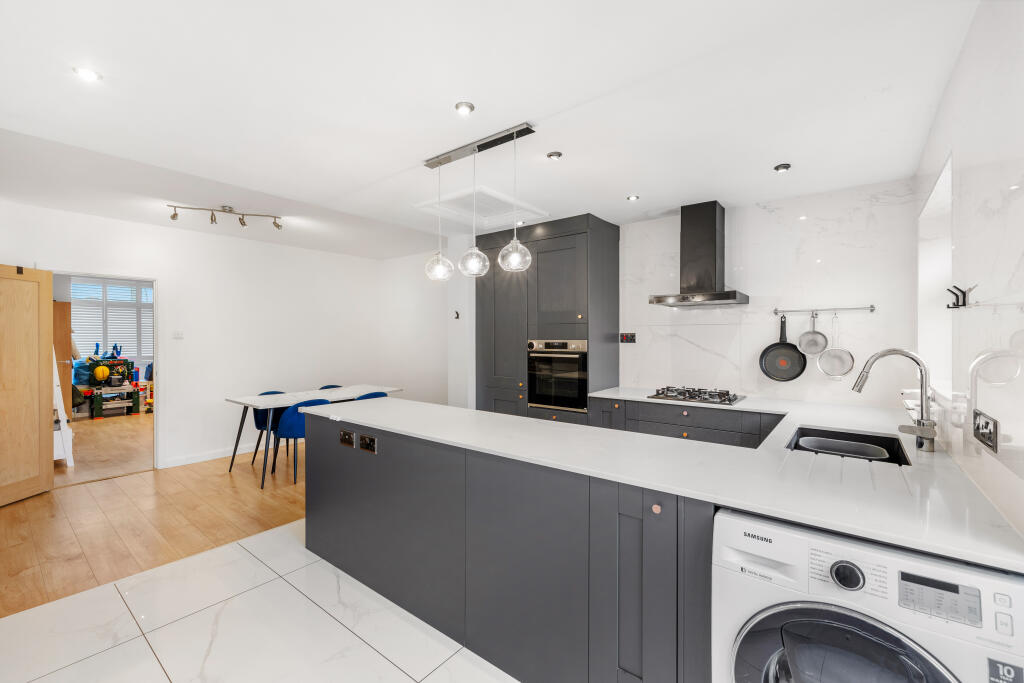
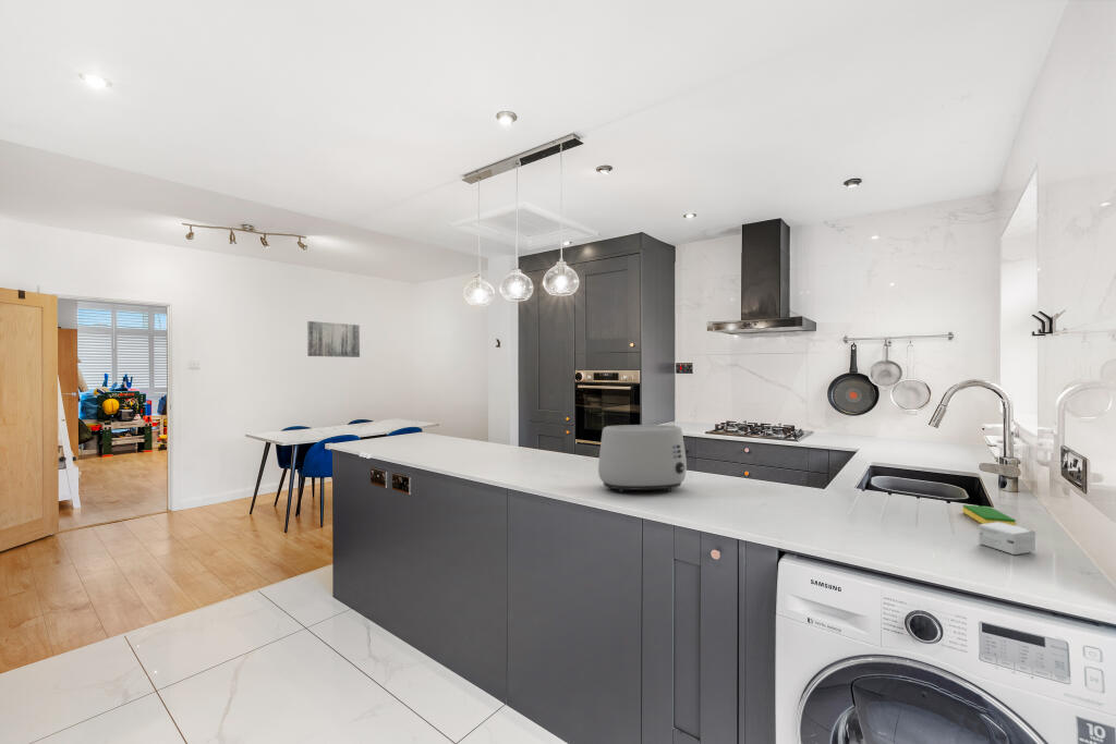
+ dish sponge [961,504,1017,526]
+ wall art [306,320,361,358]
+ small box [978,522,1036,556]
+ toaster [597,424,691,493]
